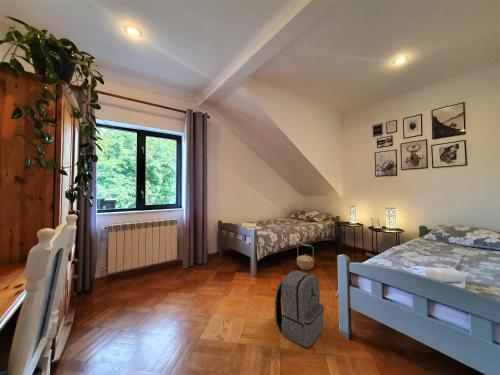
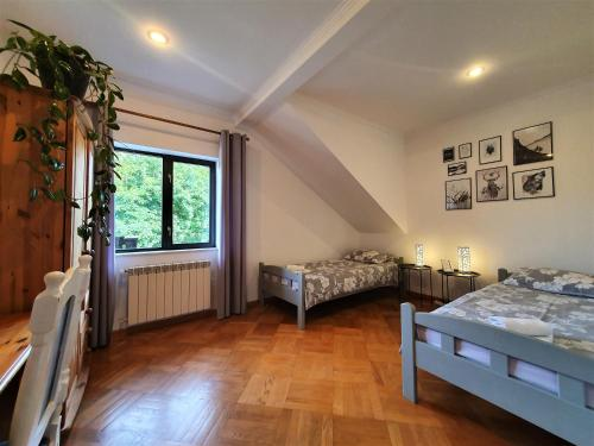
- basket [296,242,315,271]
- backpack [274,269,325,348]
